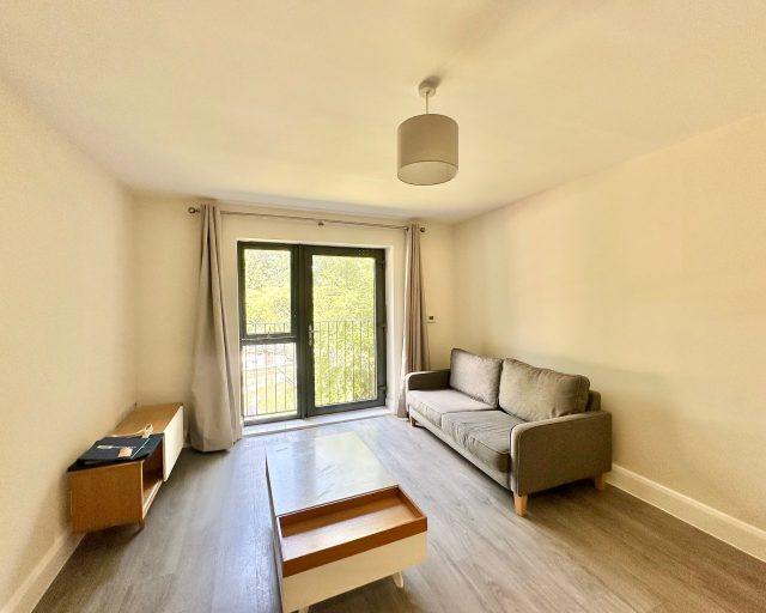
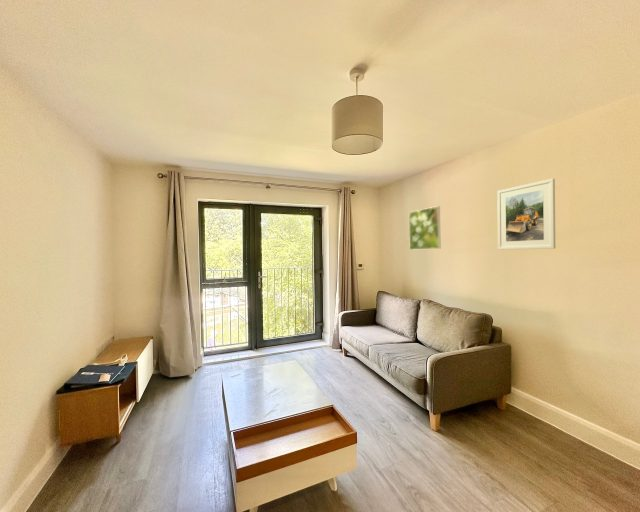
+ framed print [408,205,441,251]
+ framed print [496,178,556,251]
